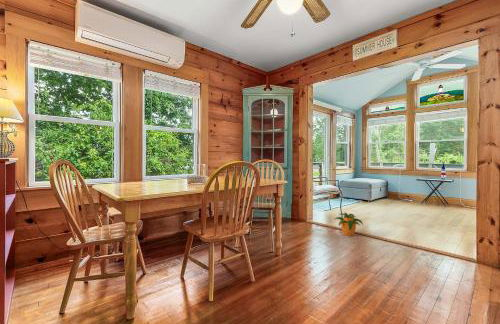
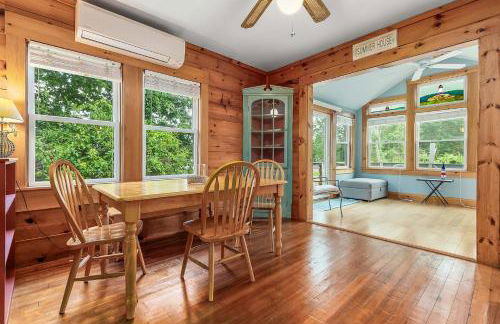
- potted plant [333,211,364,237]
